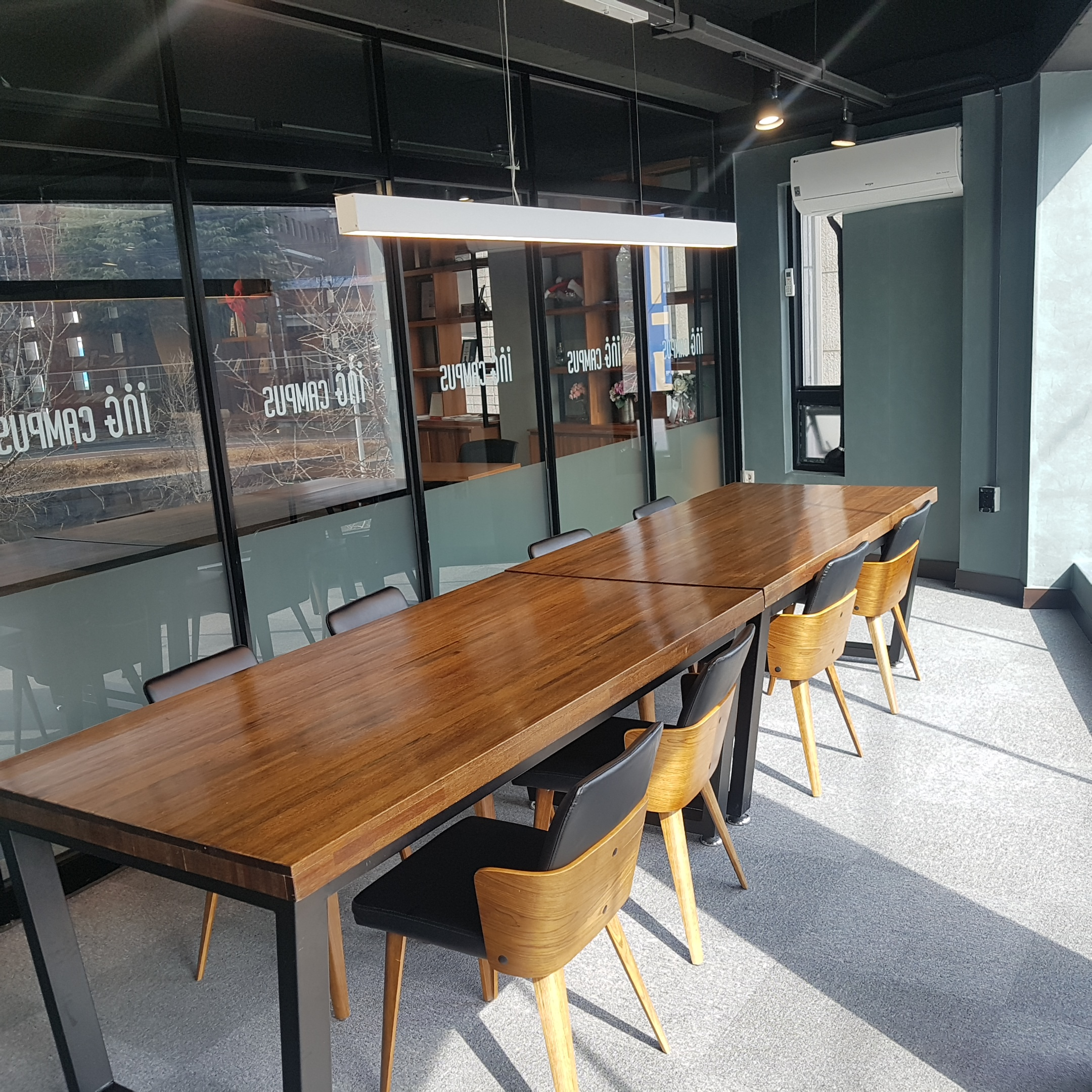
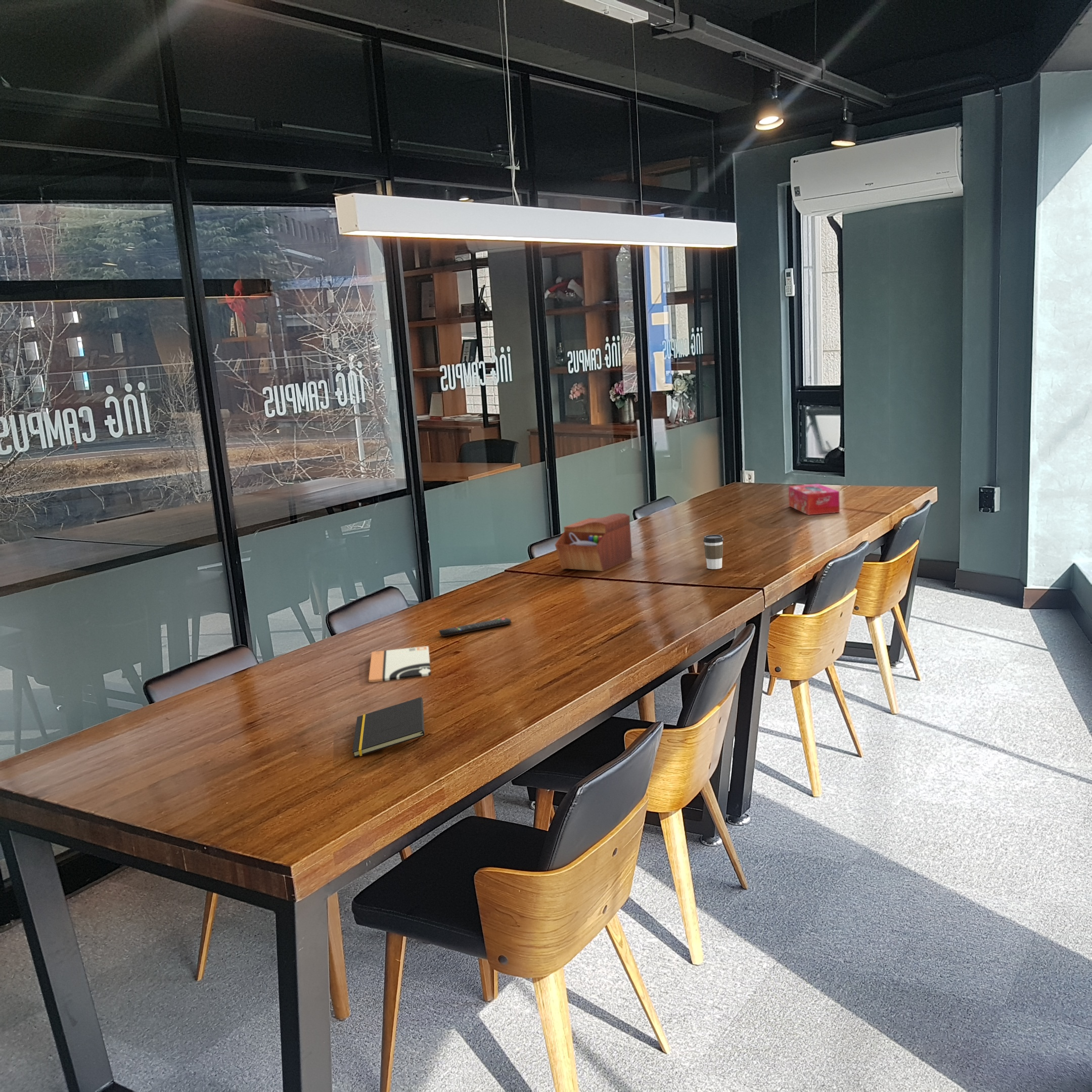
+ notepad [352,697,425,758]
+ tissue box [788,483,840,516]
+ remote control [438,617,512,637]
+ sewing box [555,513,632,572]
+ coffee cup [703,534,724,570]
+ keycard [368,646,431,683]
